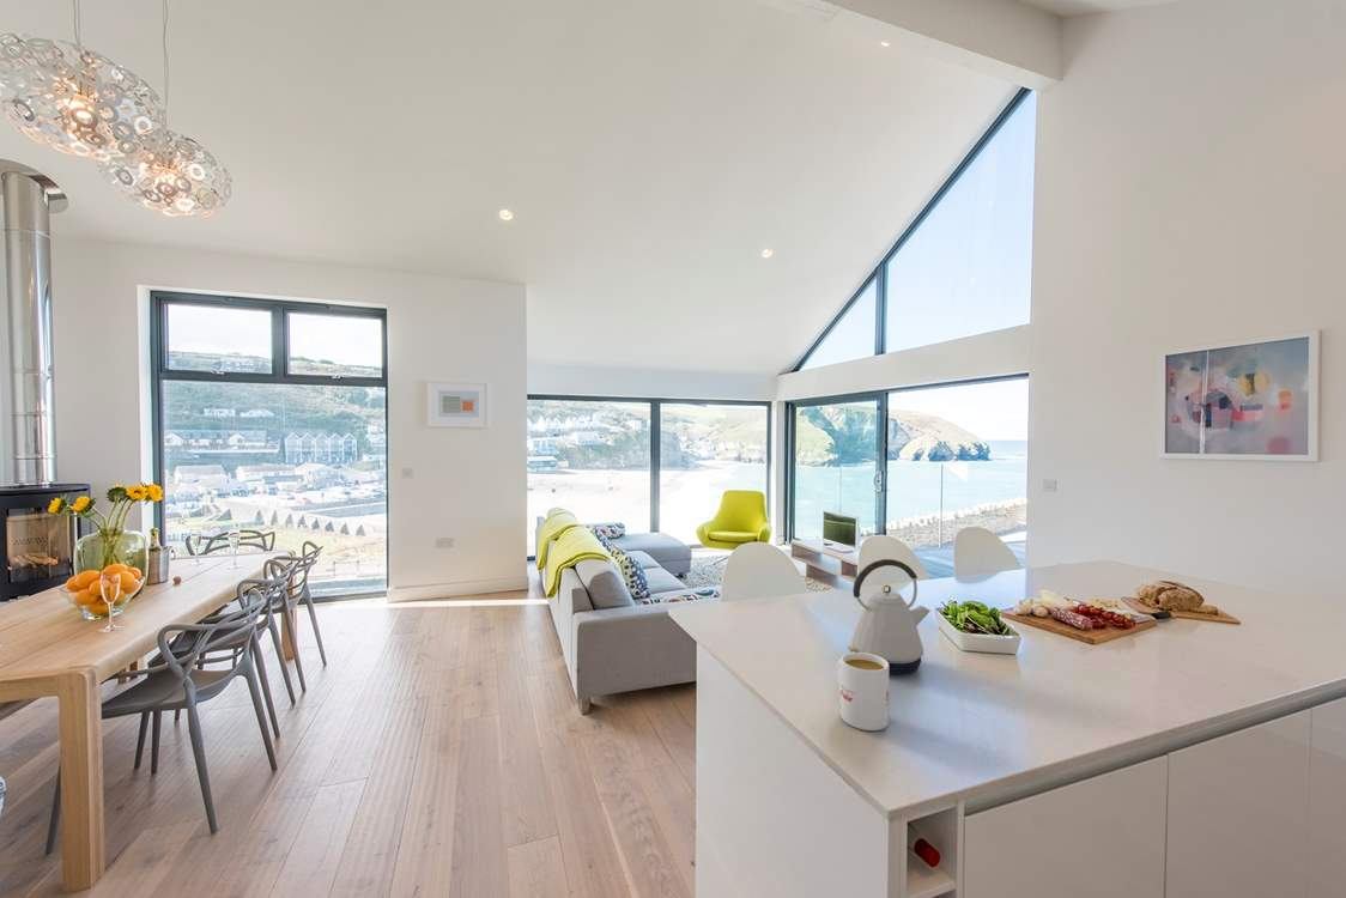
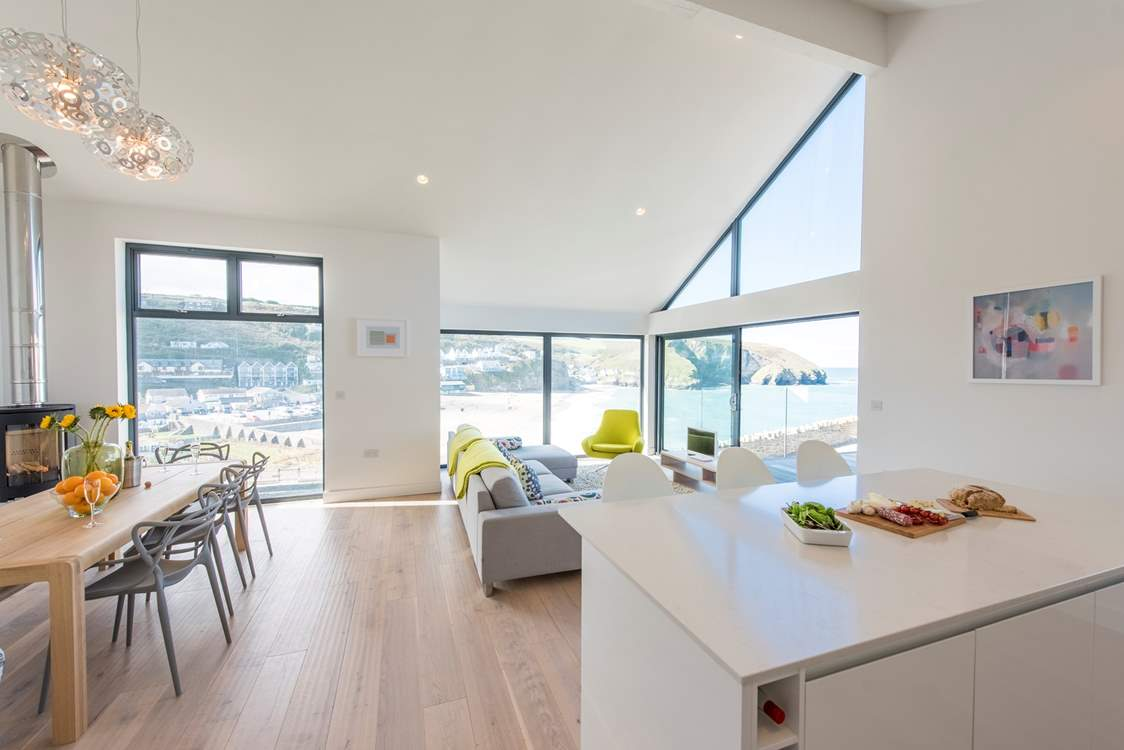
- kettle [847,558,932,675]
- mug [836,651,890,732]
